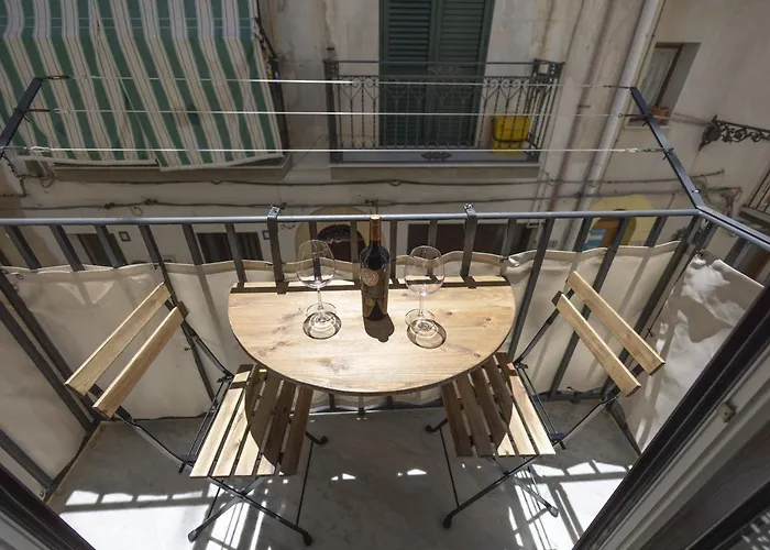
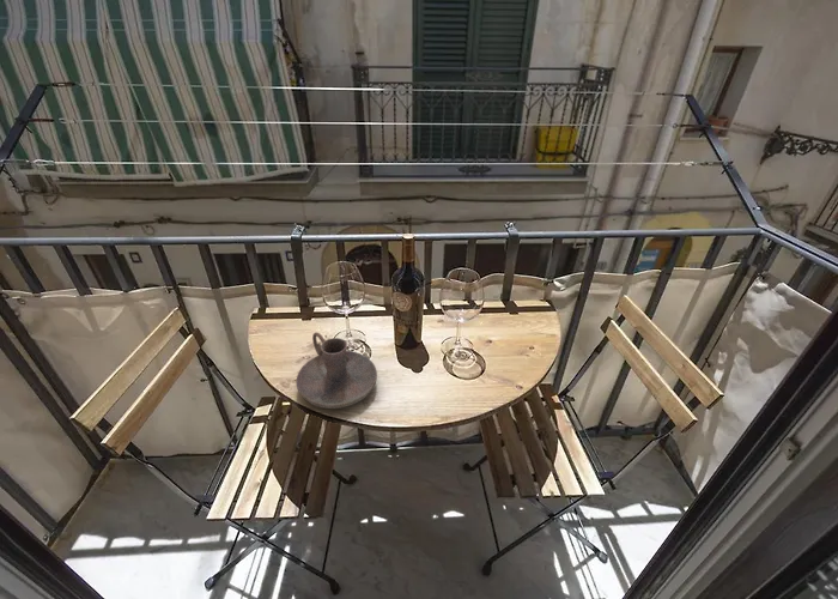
+ candle holder [296,331,378,410]
